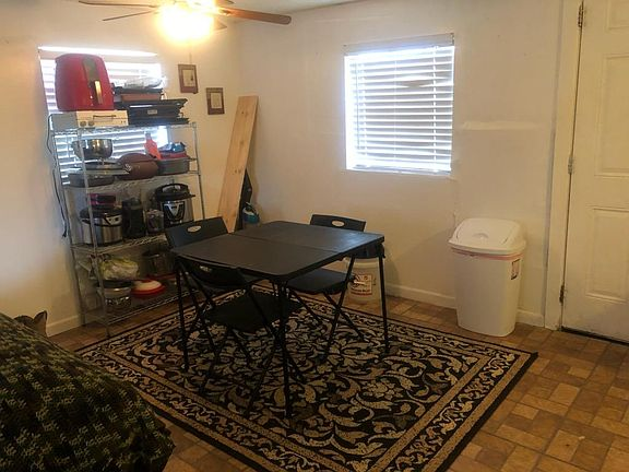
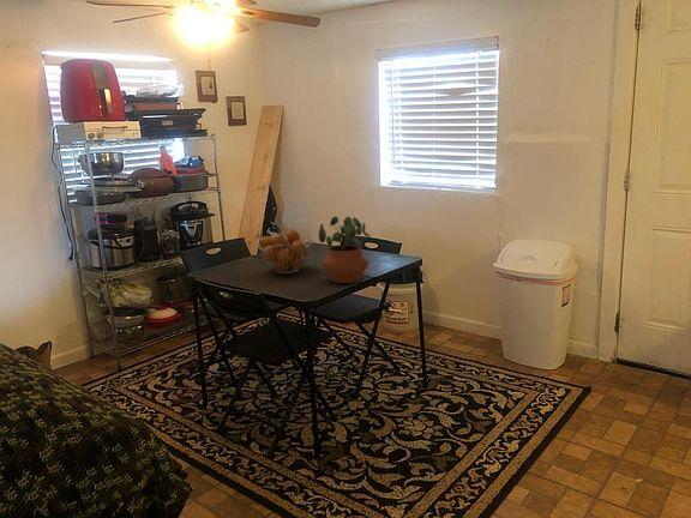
+ fruit basket [257,229,314,275]
+ potted plant [318,216,372,284]
